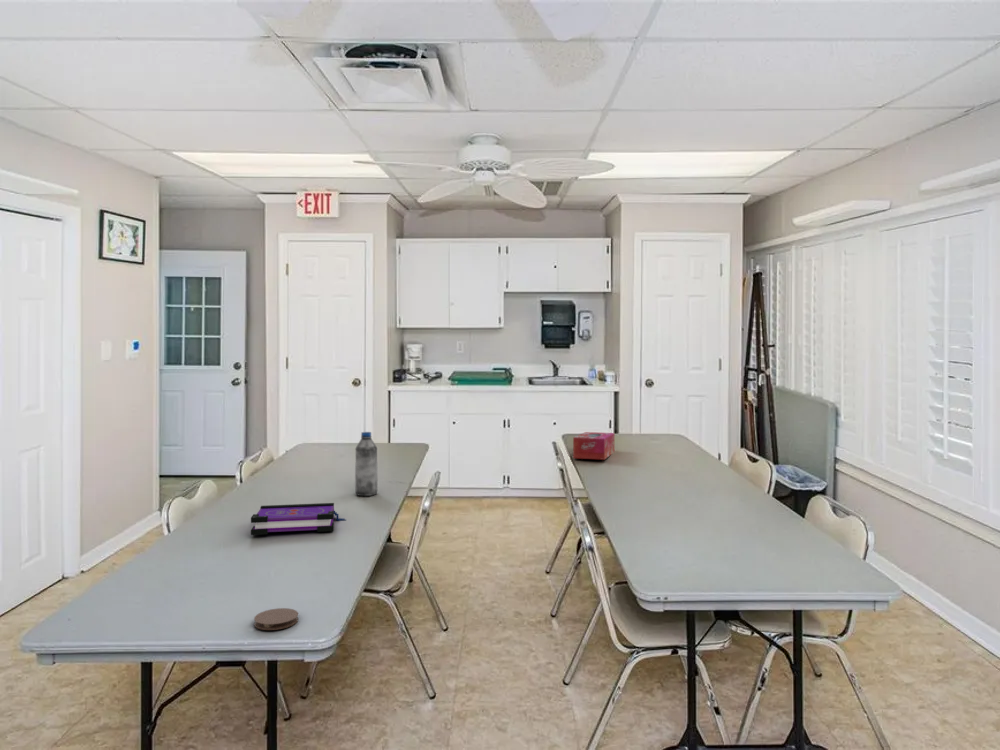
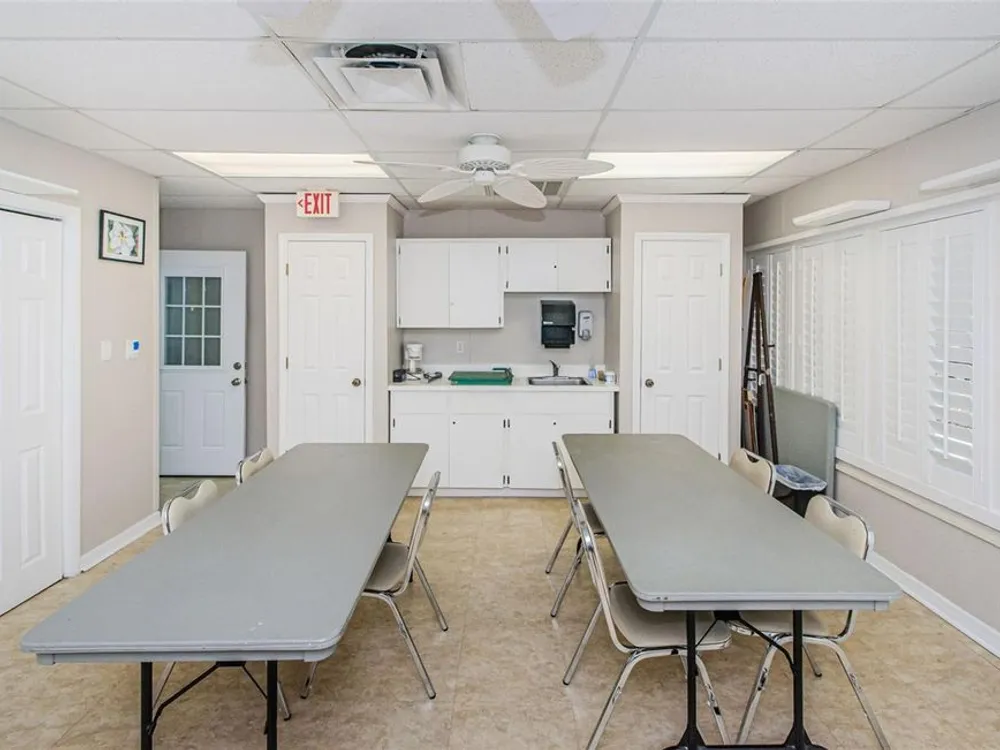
- water bottle [354,431,378,497]
- board game [250,502,346,536]
- coaster [253,607,299,631]
- tissue box [572,431,615,461]
